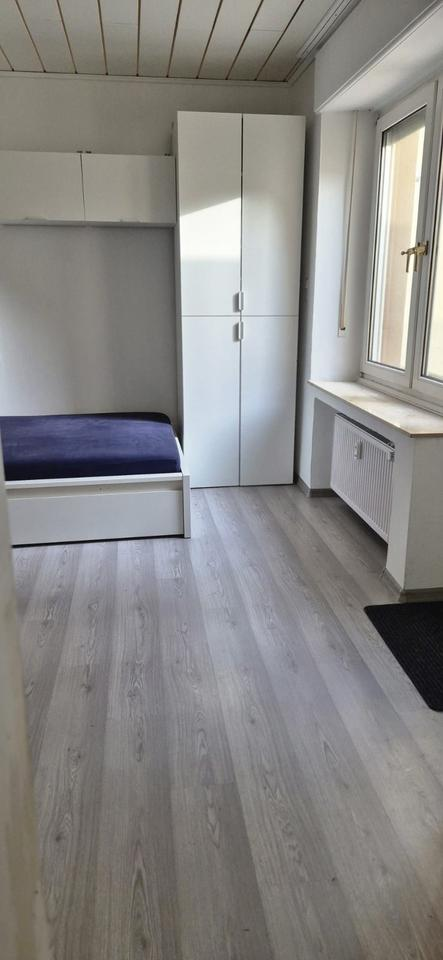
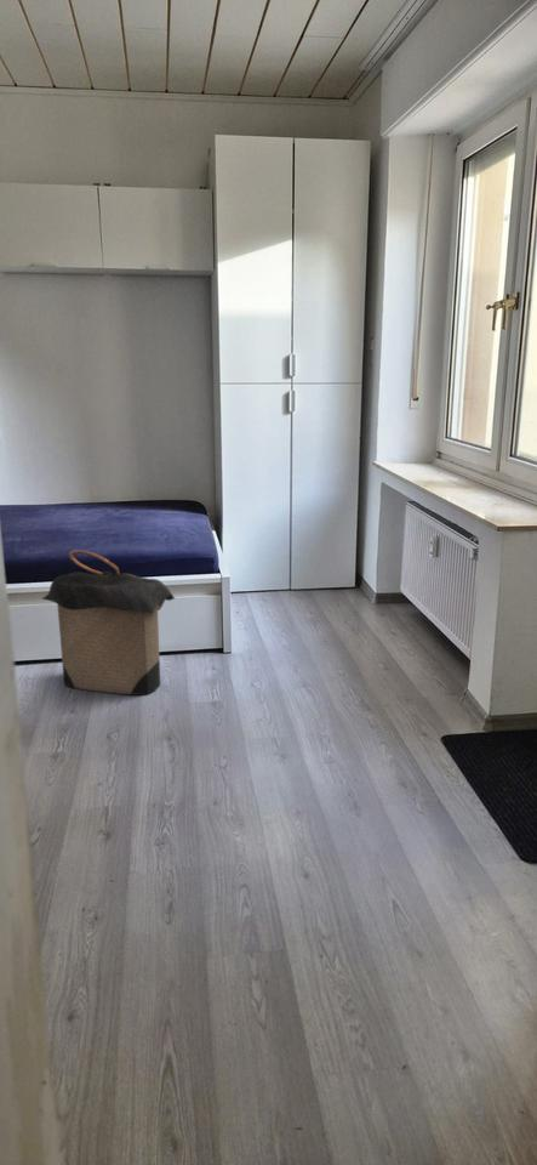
+ laundry hamper [41,549,177,697]
